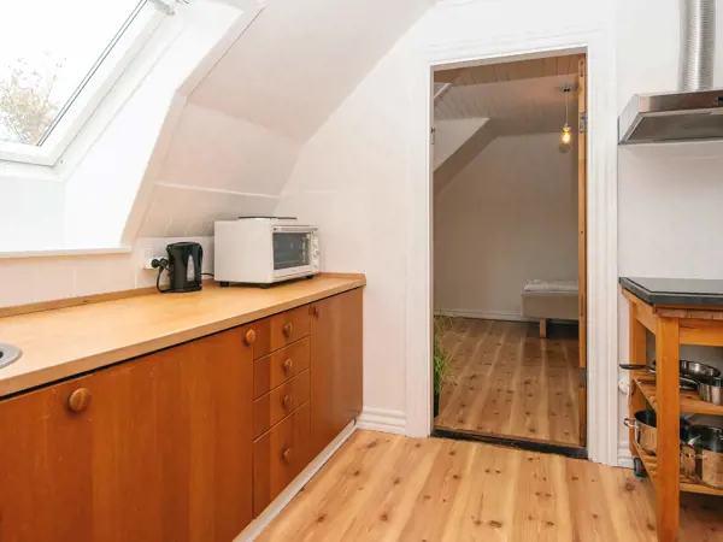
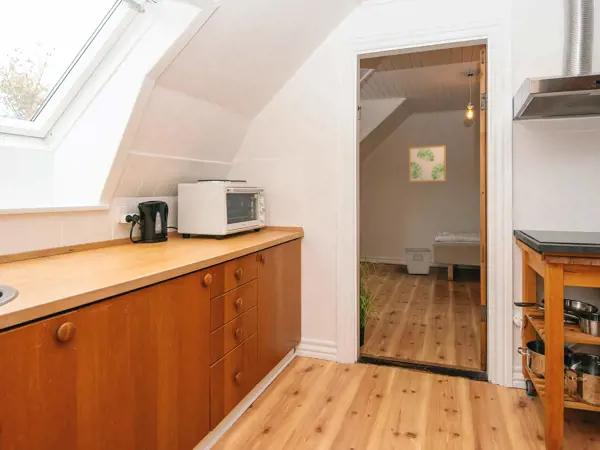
+ wall art [408,144,447,183]
+ storage bin [404,247,432,275]
